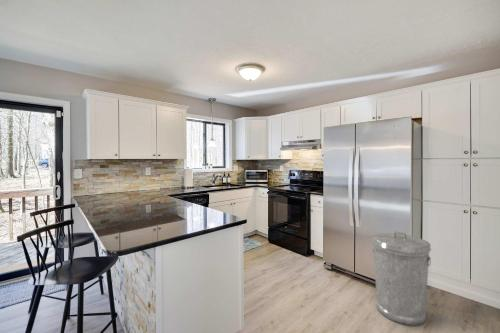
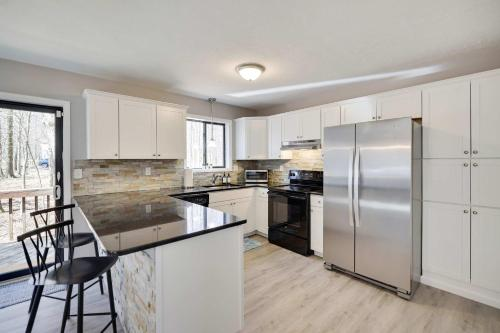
- trash can [371,231,432,327]
